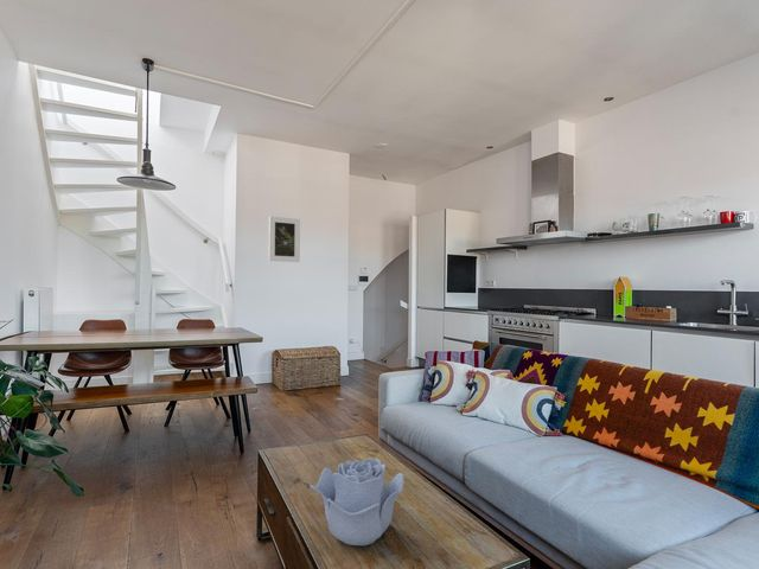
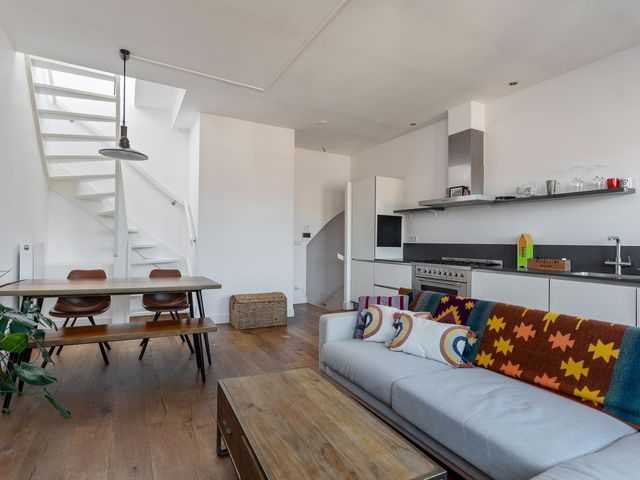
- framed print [268,215,301,263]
- decorative bowl [308,458,406,546]
